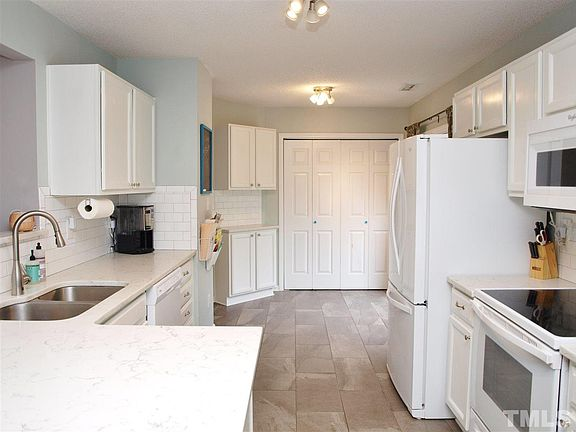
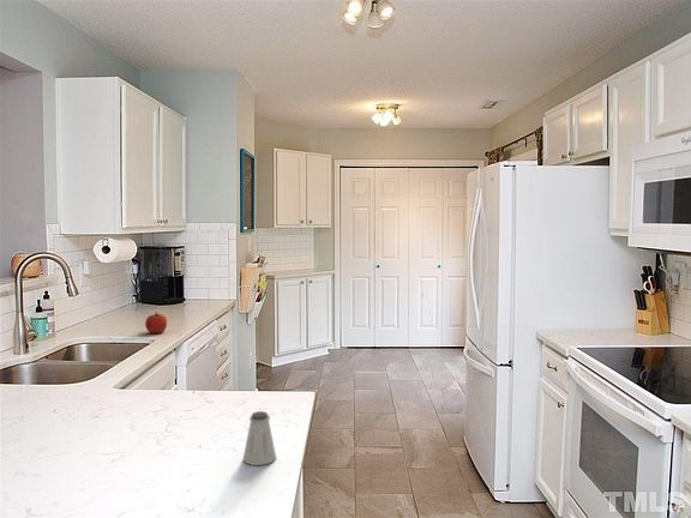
+ saltshaker [242,410,277,466]
+ apple [144,311,168,335]
